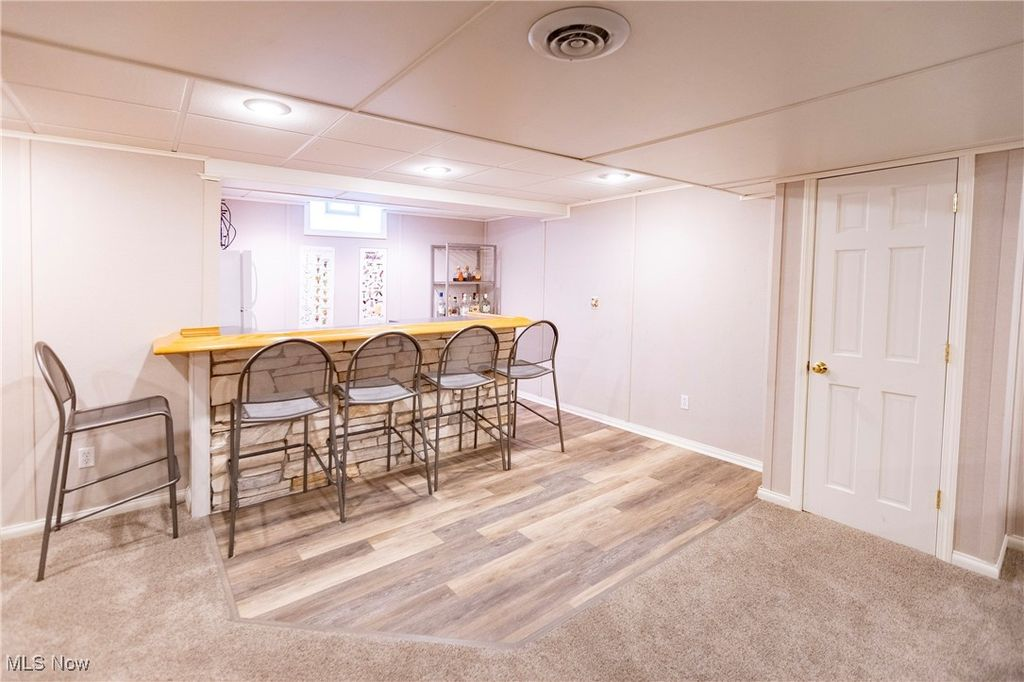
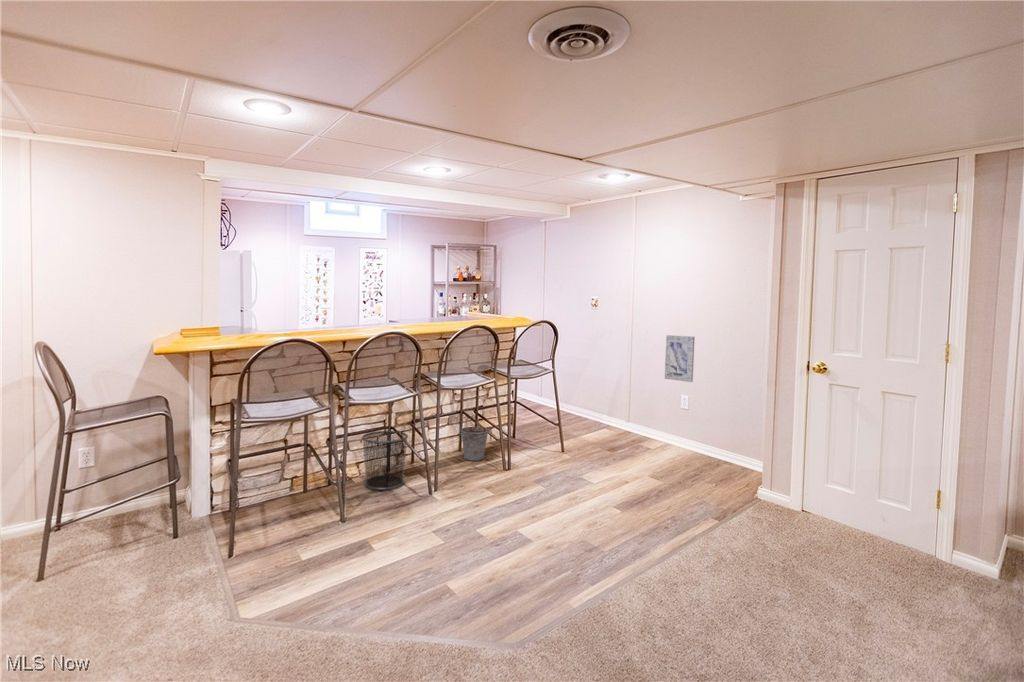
+ bucket [458,426,490,462]
+ wall art [664,334,696,383]
+ waste bin [361,430,409,491]
